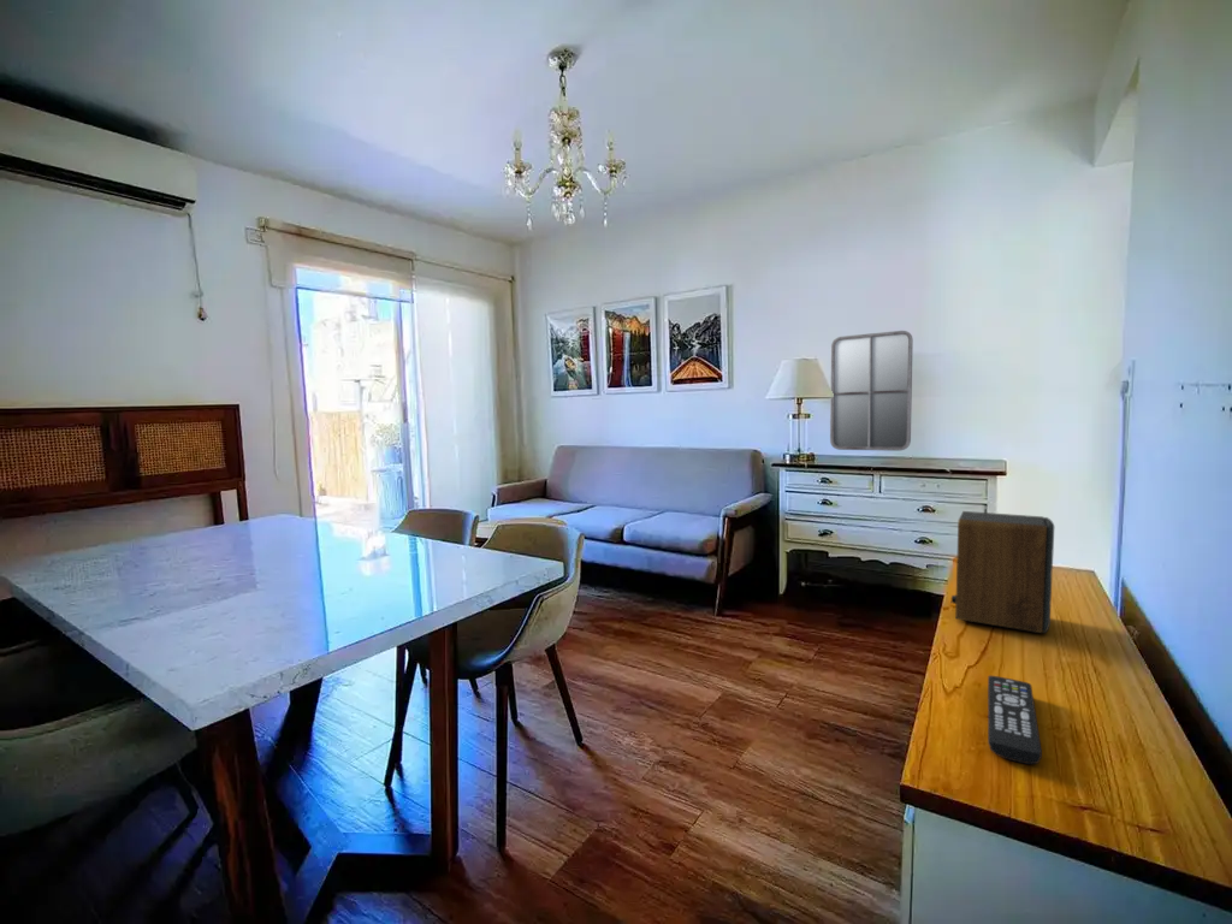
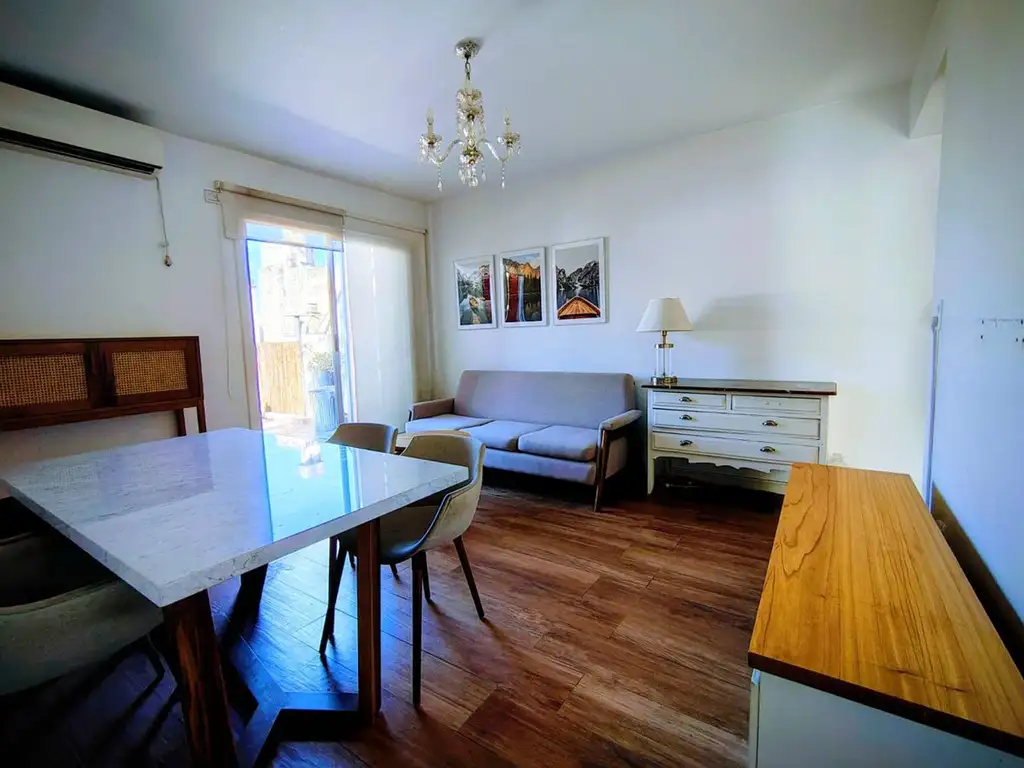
- speaker [950,510,1055,634]
- remote control [987,675,1043,765]
- home mirror [829,330,914,452]
